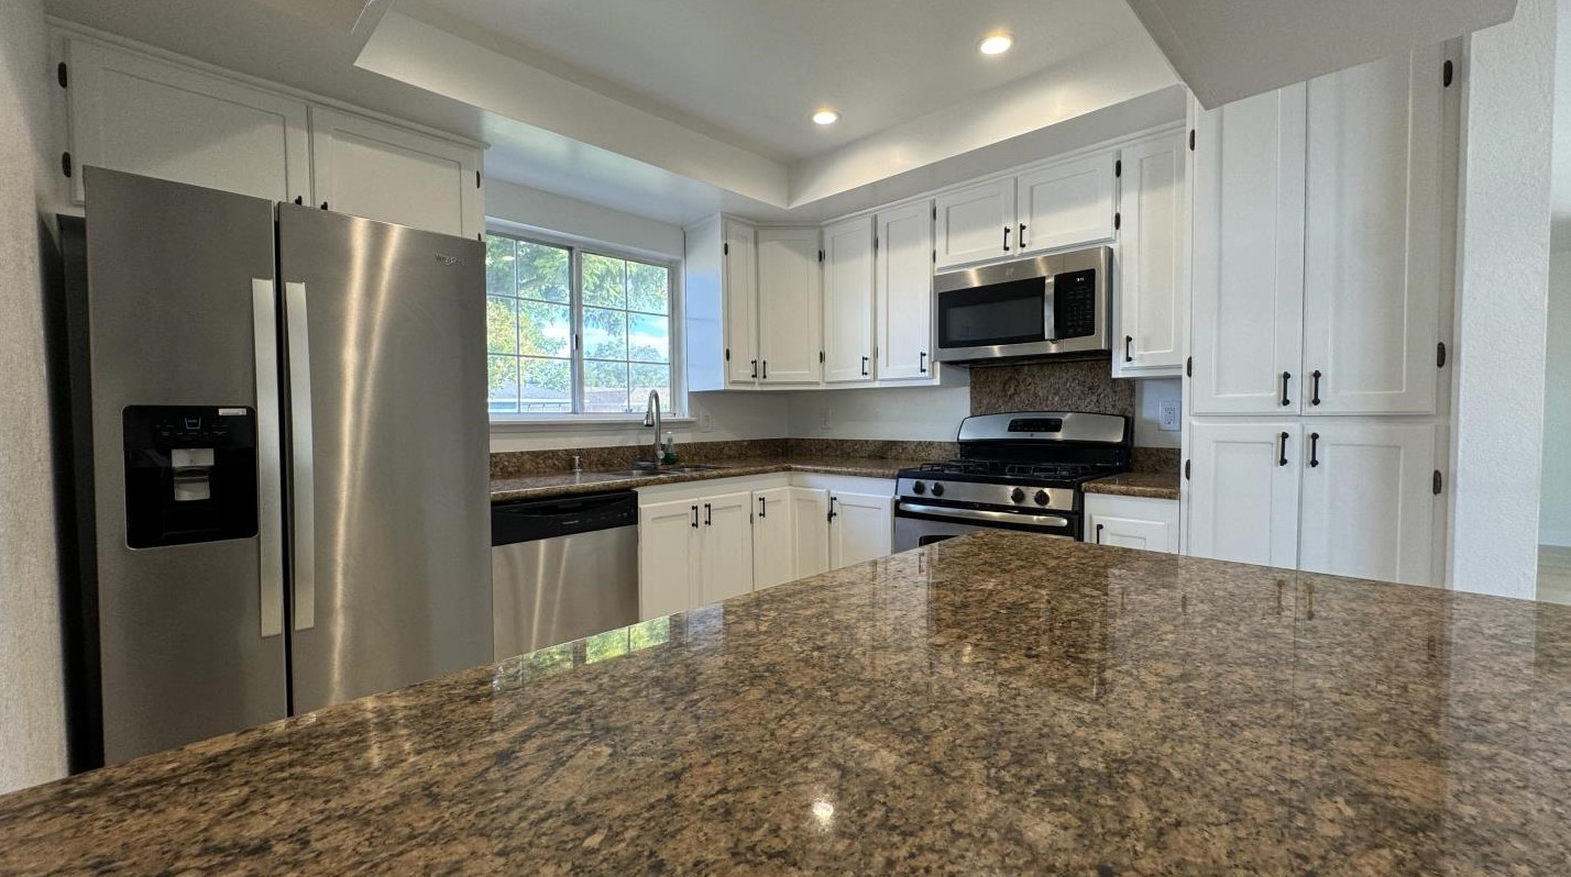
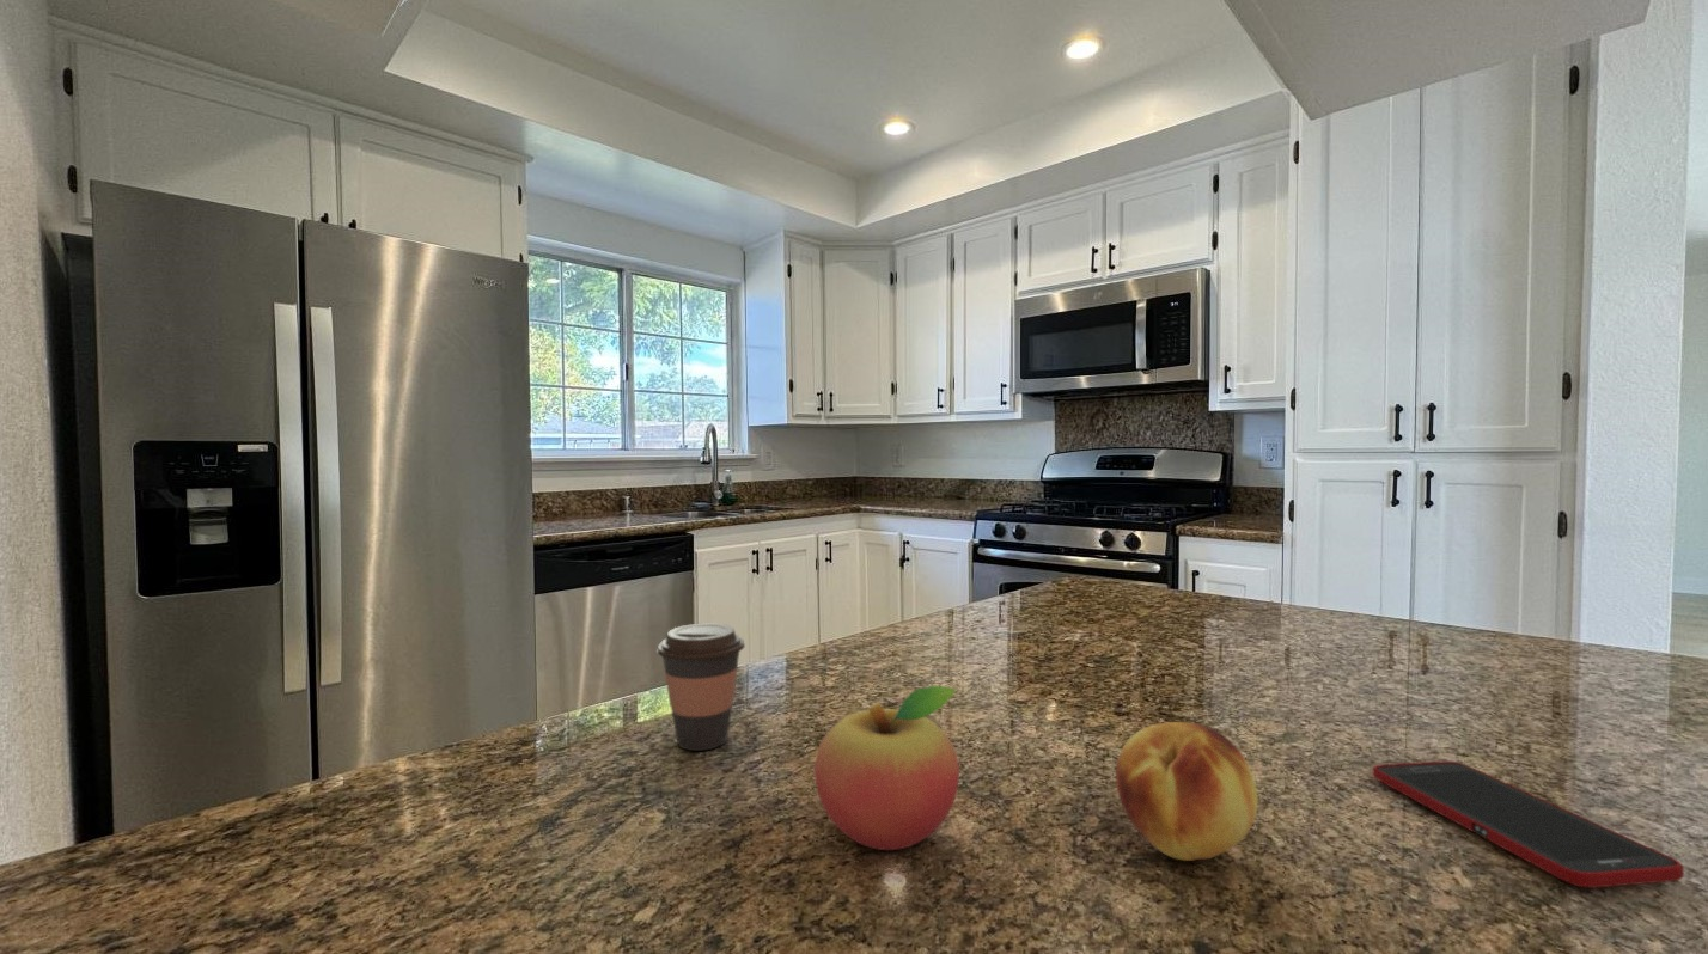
+ fruit [813,685,960,851]
+ cell phone [1371,760,1685,889]
+ coffee cup [655,623,746,752]
+ fruit [1115,721,1259,862]
